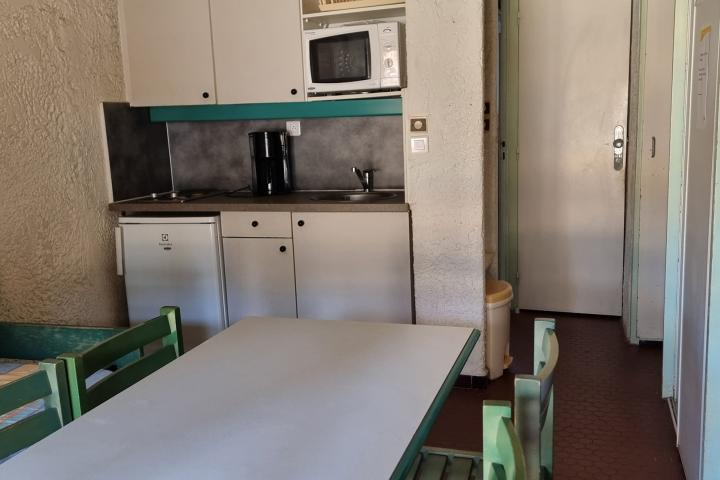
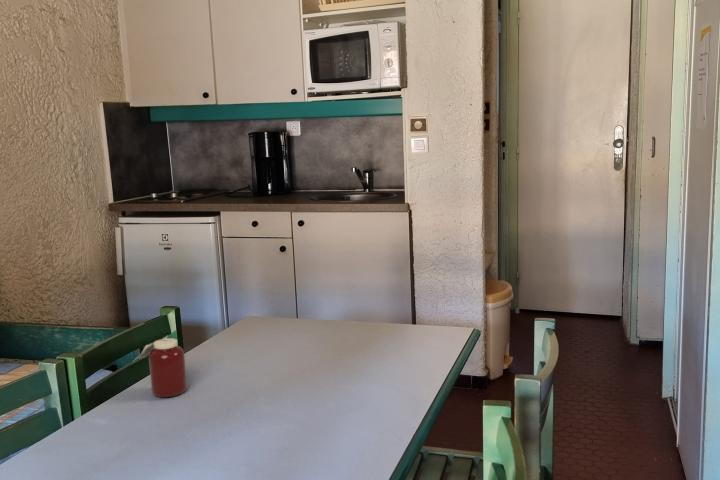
+ jar [133,335,188,398]
